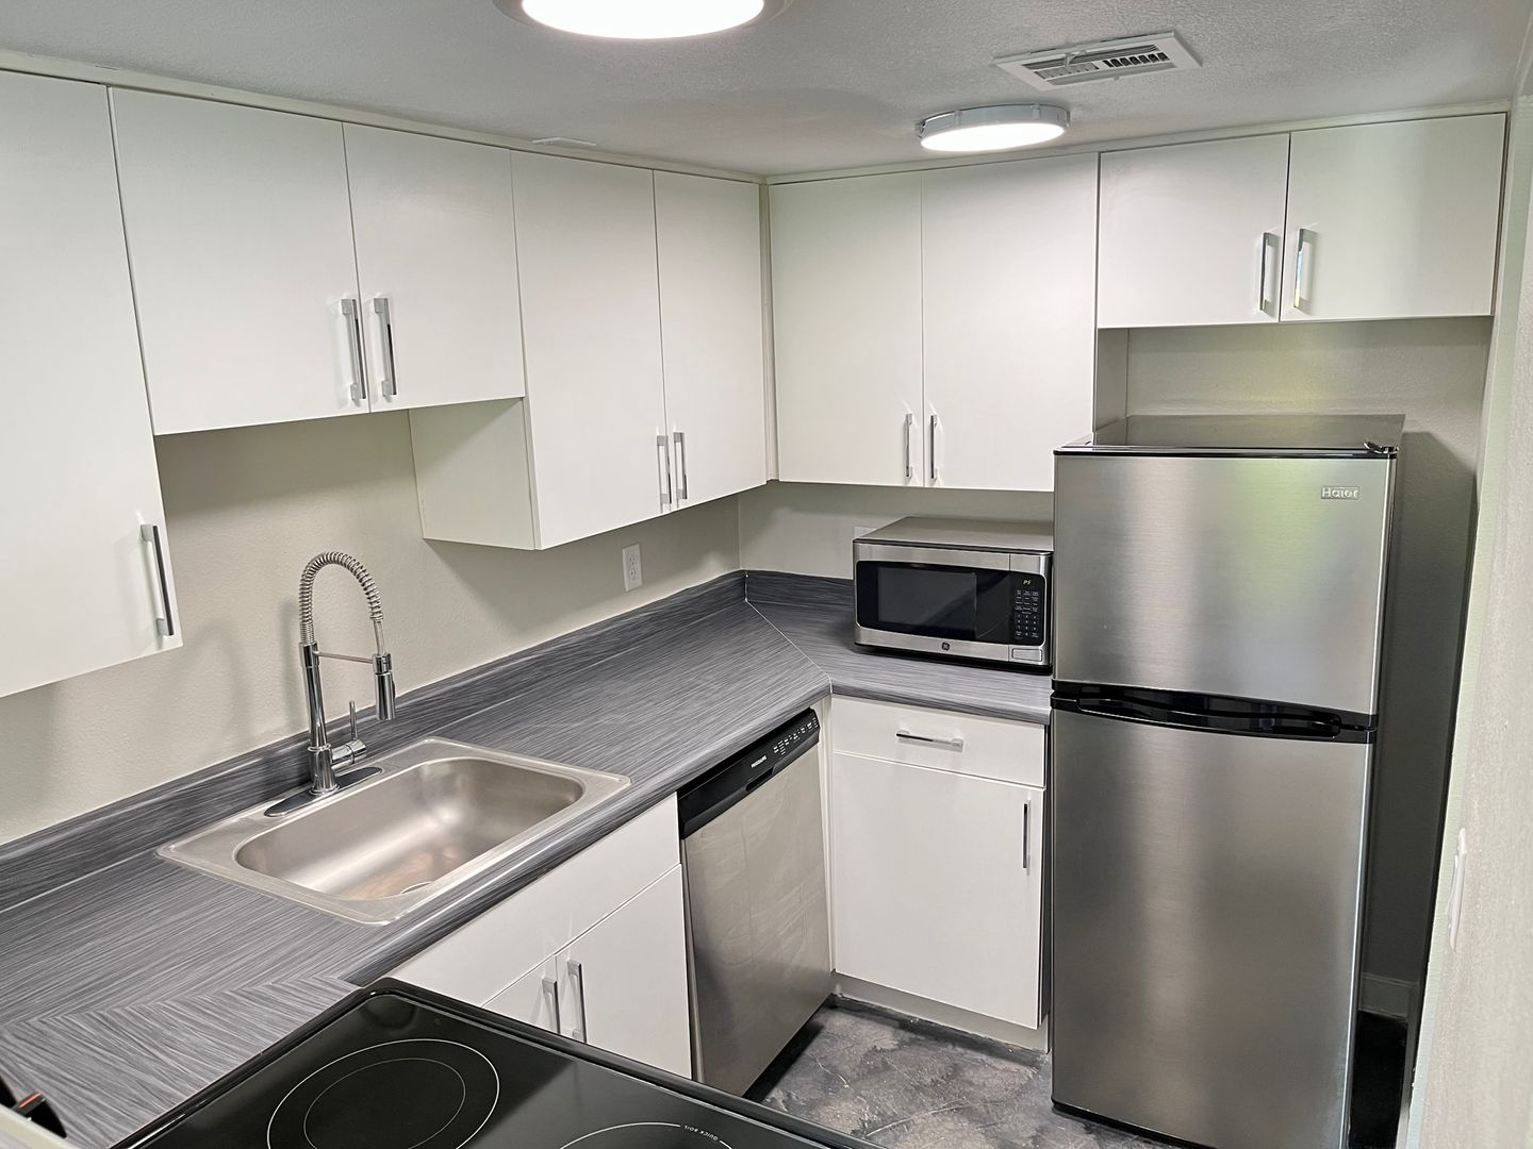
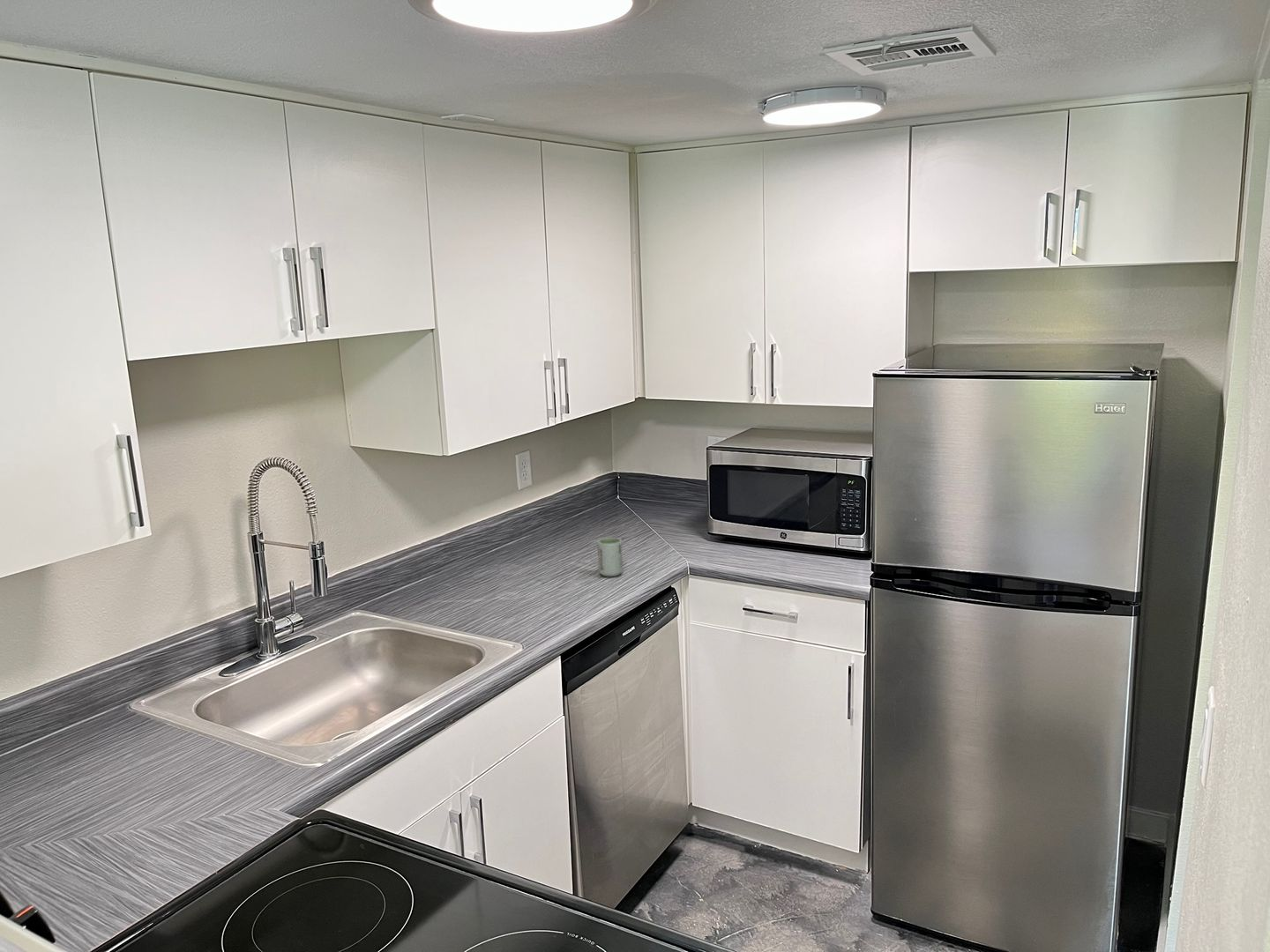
+ cup [596,537,624,577]
